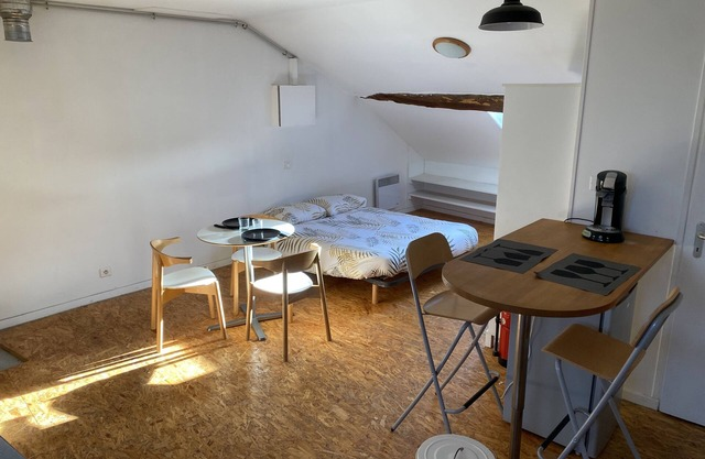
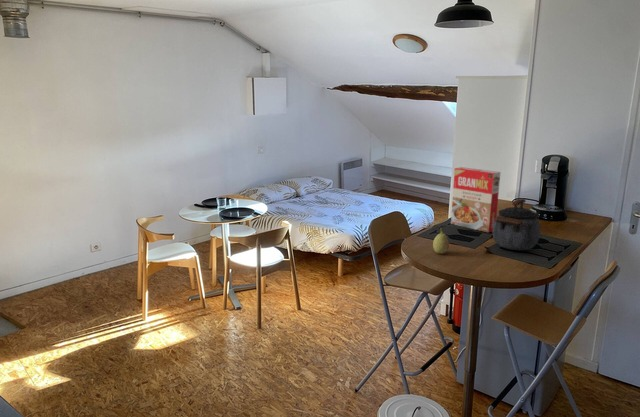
+ cereal box [450,166,501,234]
+ kettle [492,198,541,251]
+ fruit [432,226,450,255]
